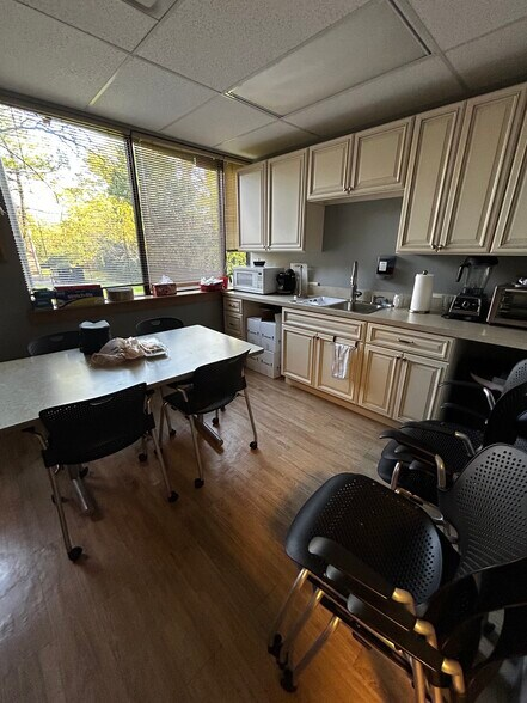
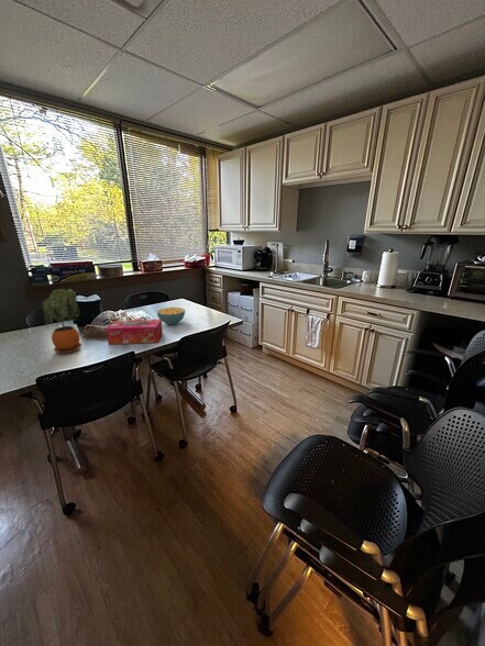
+ tissue box [104,319,164,345]
+ potted plant [41,288,82,355]
+ cereal bowl [156,307,186,325]
